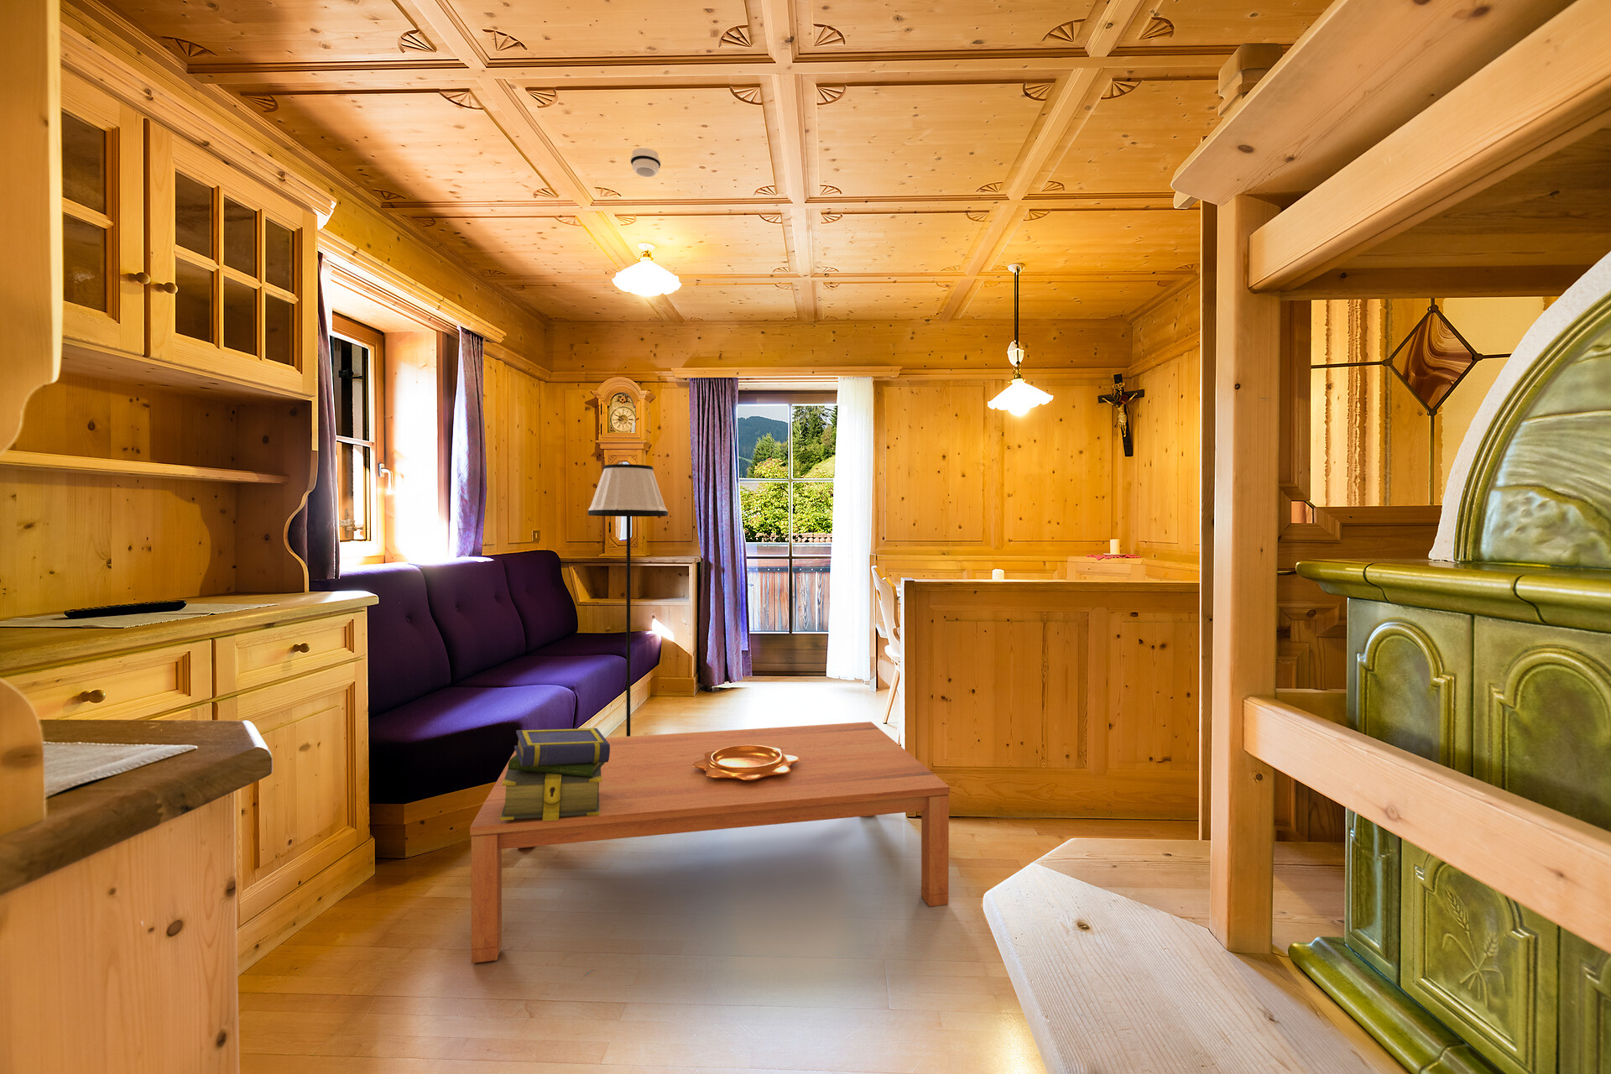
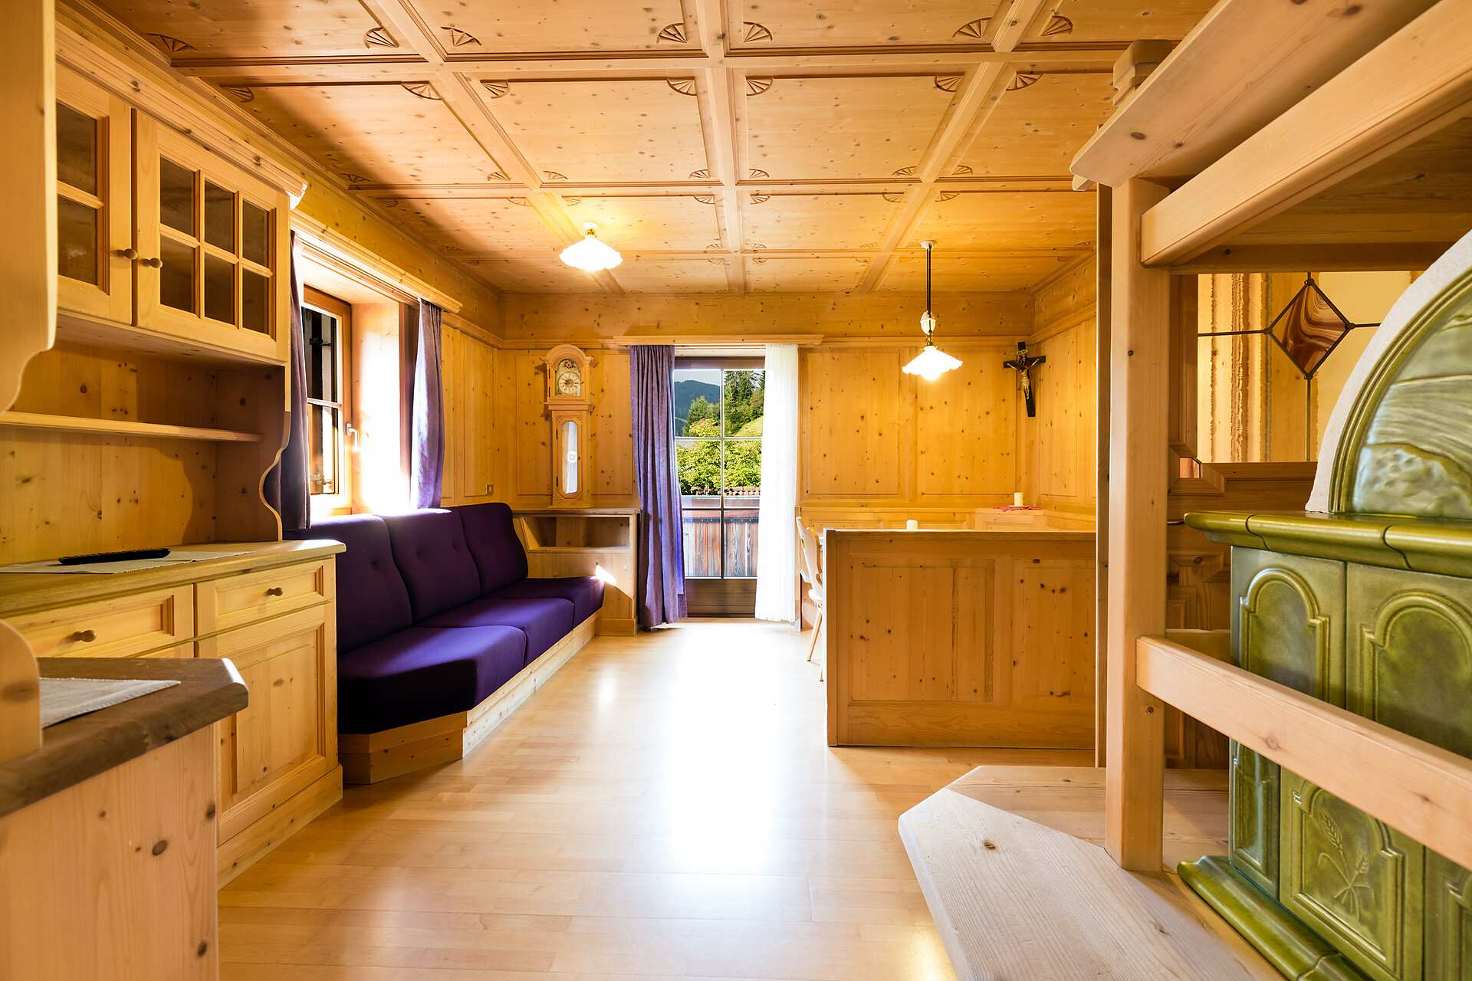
- floor lamp [587,463,669,737]
- coffee table [469,720,951,964]
- decorative bowl [693,746,801,780]
- smoke detector [629,147,662,177]
- stack of books [500,728,610,821]
